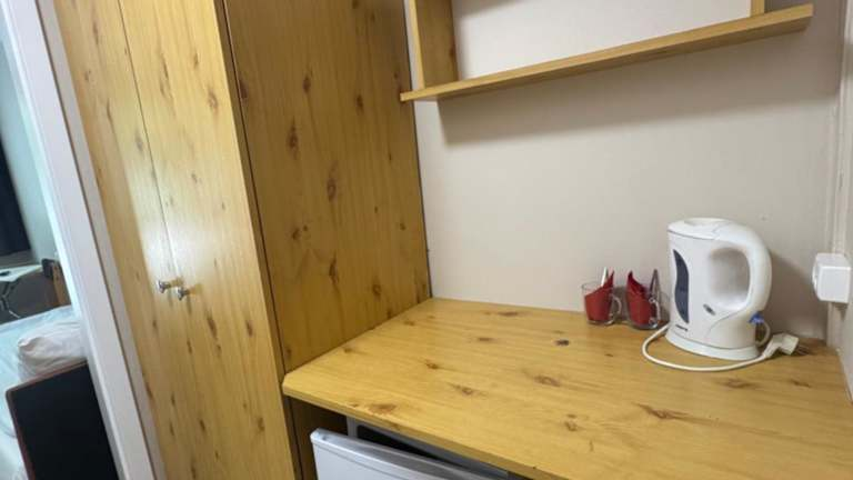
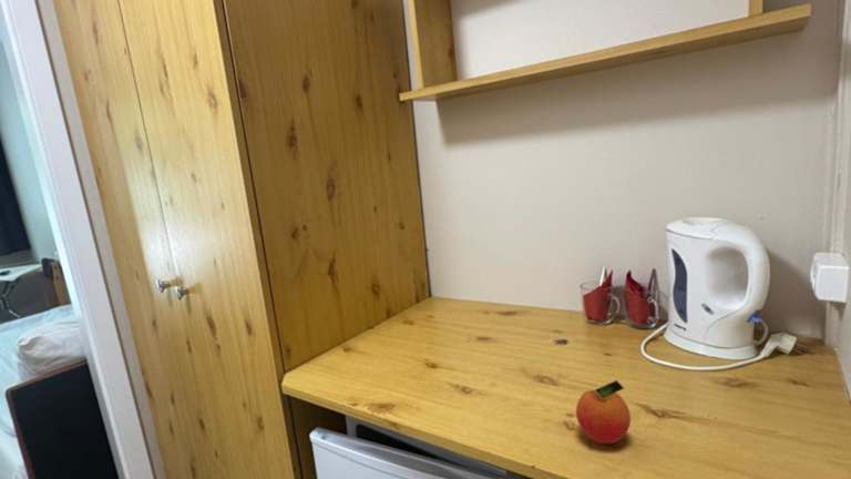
+ fruit [575,379,632,445]
